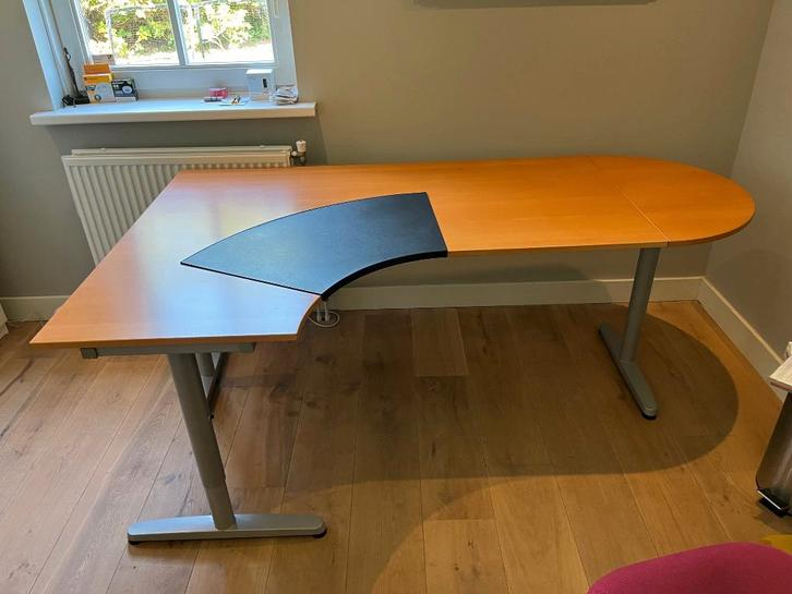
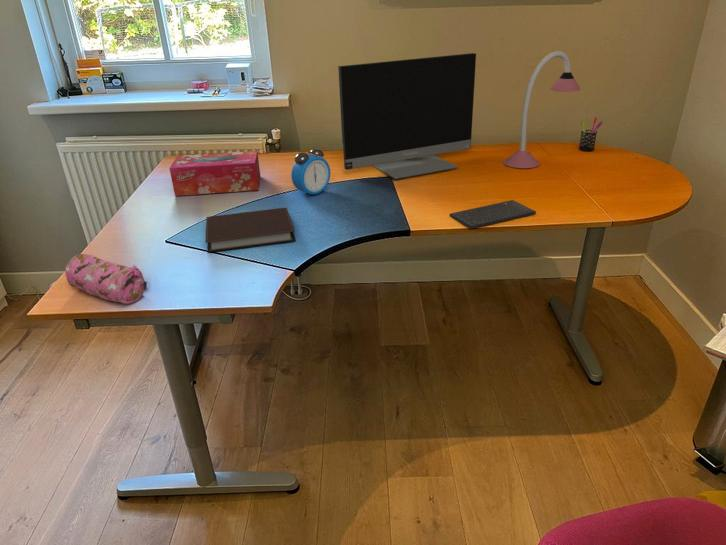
+ desk lamp [502,50,581,169]
+ alarm clock [290,147,331,197]
+ keyboard [449,199,537,230]
+ pen holder [578,117,603,152]
+ pencil case [64,253,148,305]
+ notebook [205,206,296,253]
+ tissue box [168,150,262,197]
+ monitor [337,52,477,180]
